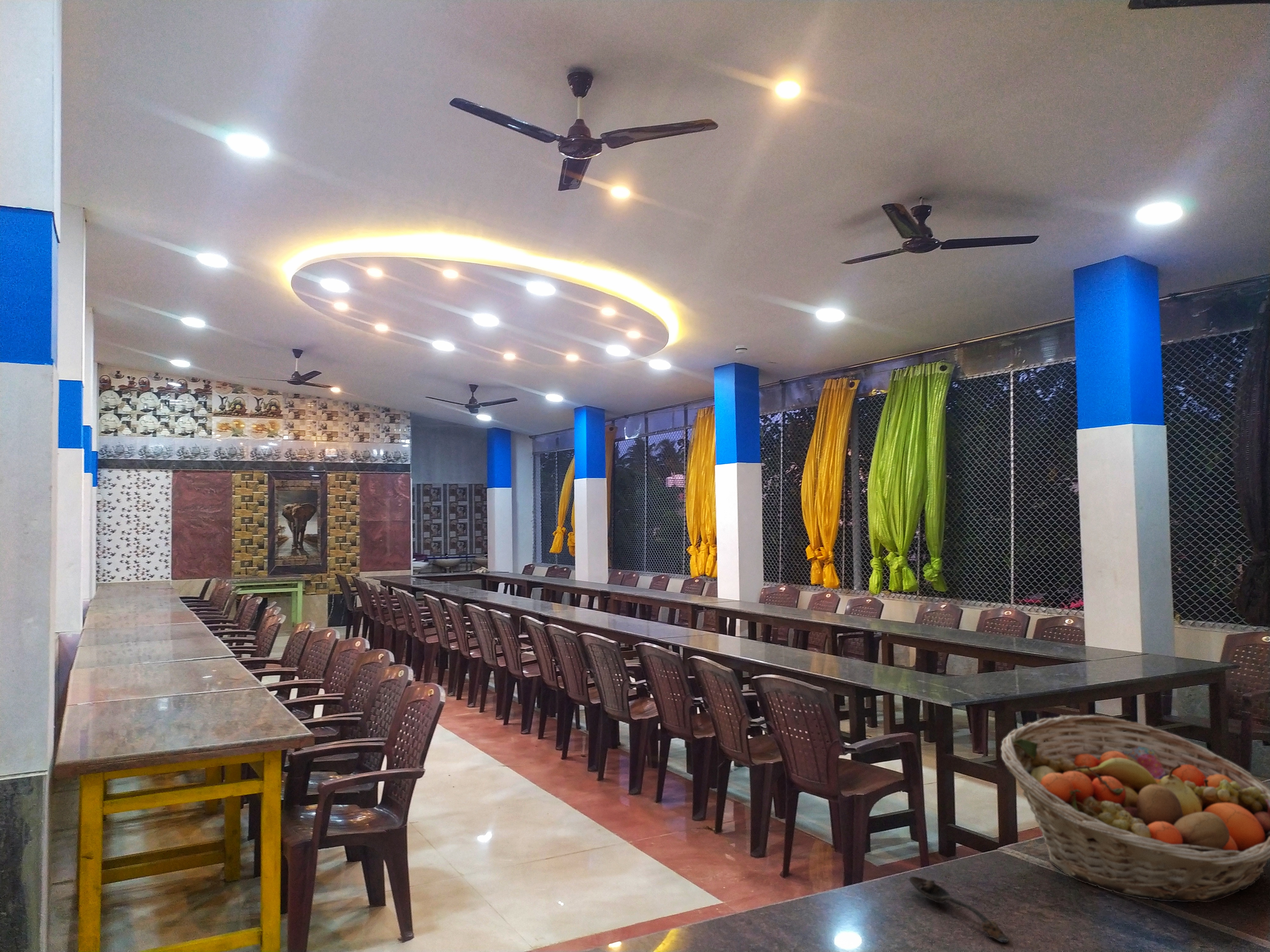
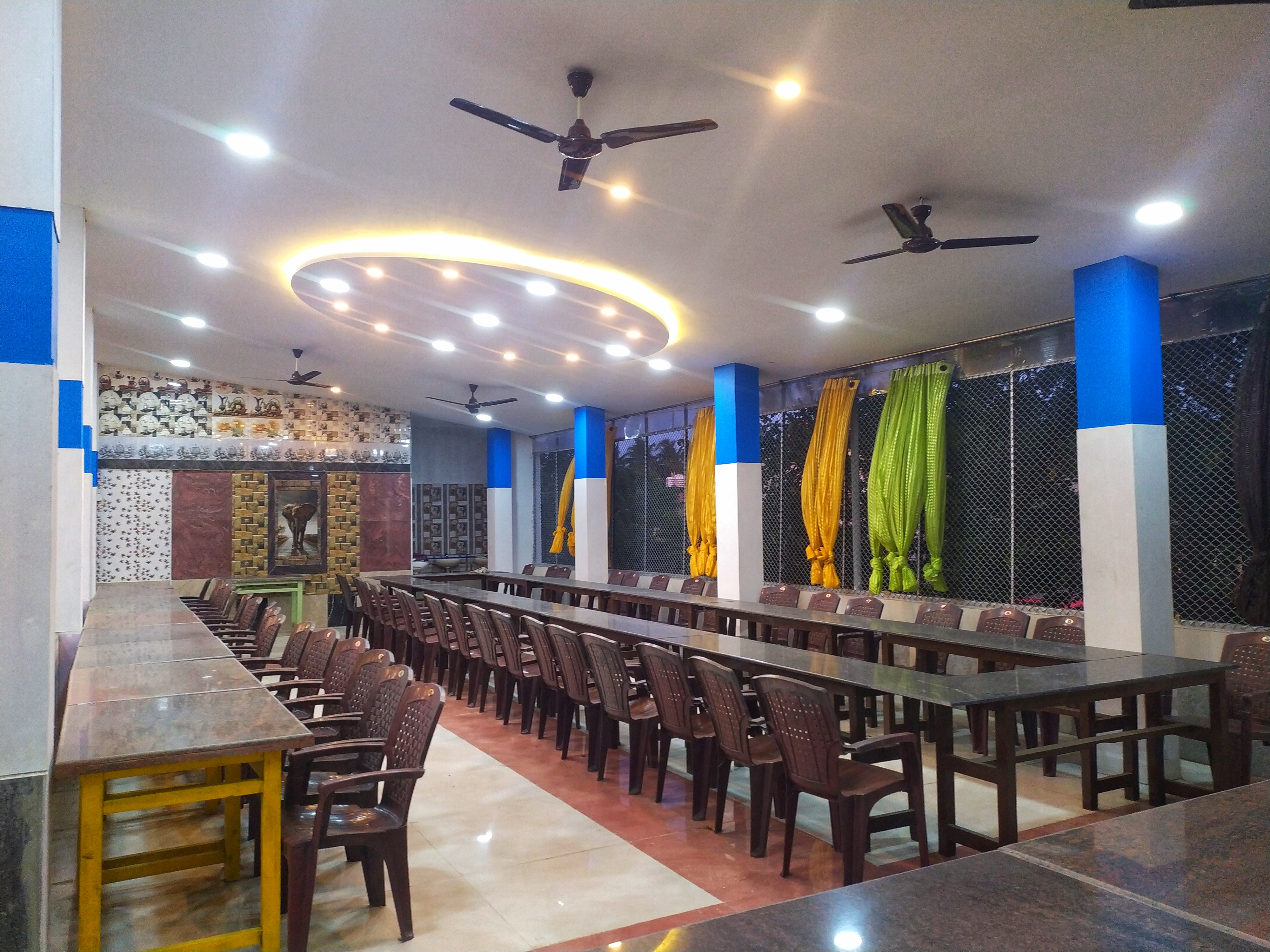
- fruit basket [1000,715,1270,902]
- smoke detector [735,345,748,354]
- spoon [908,876,1009,943]
